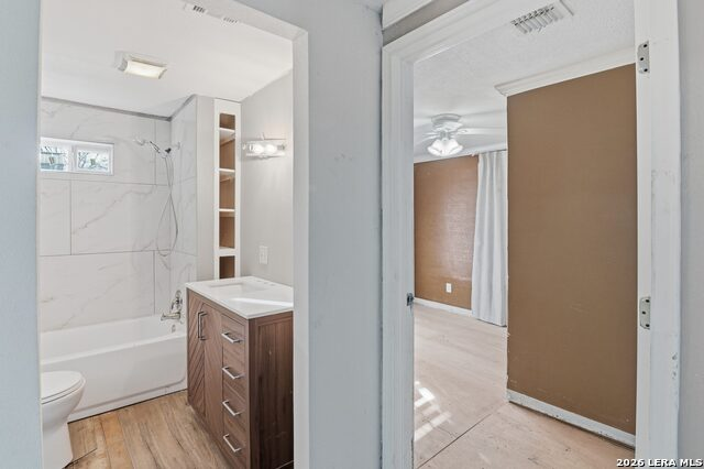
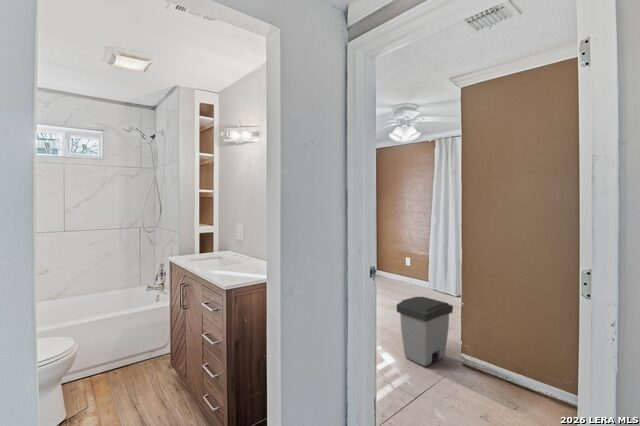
+ trash can [395,296,454,367]
